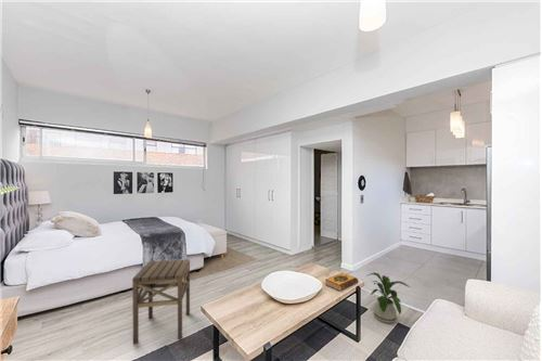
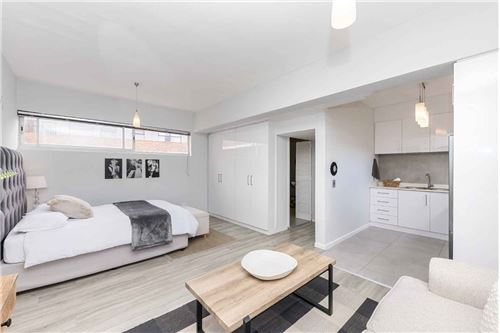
- house plant [365,271,411,324]
- hardback book [324,272,360,293]
- side table [131,258,191,345]
